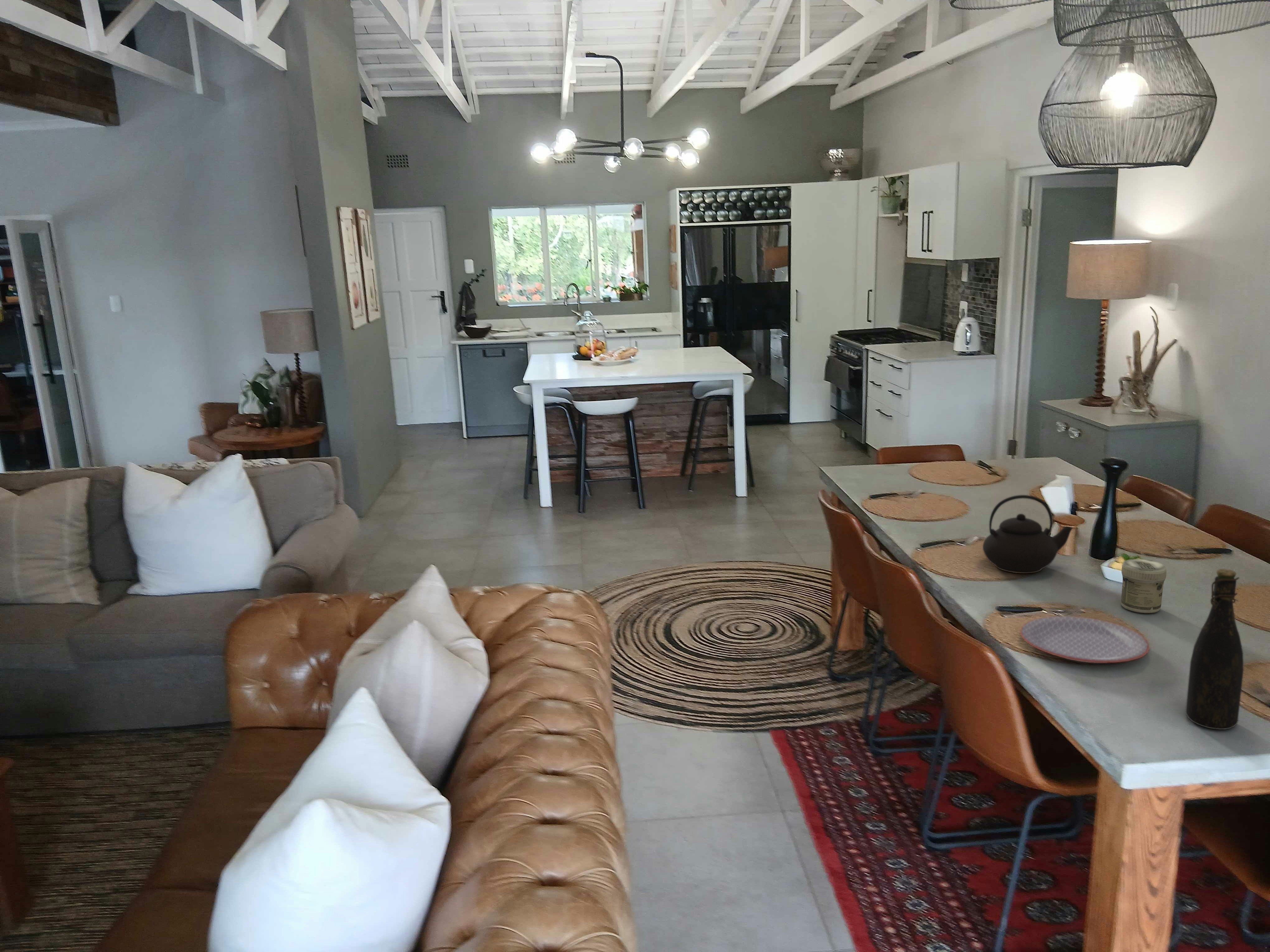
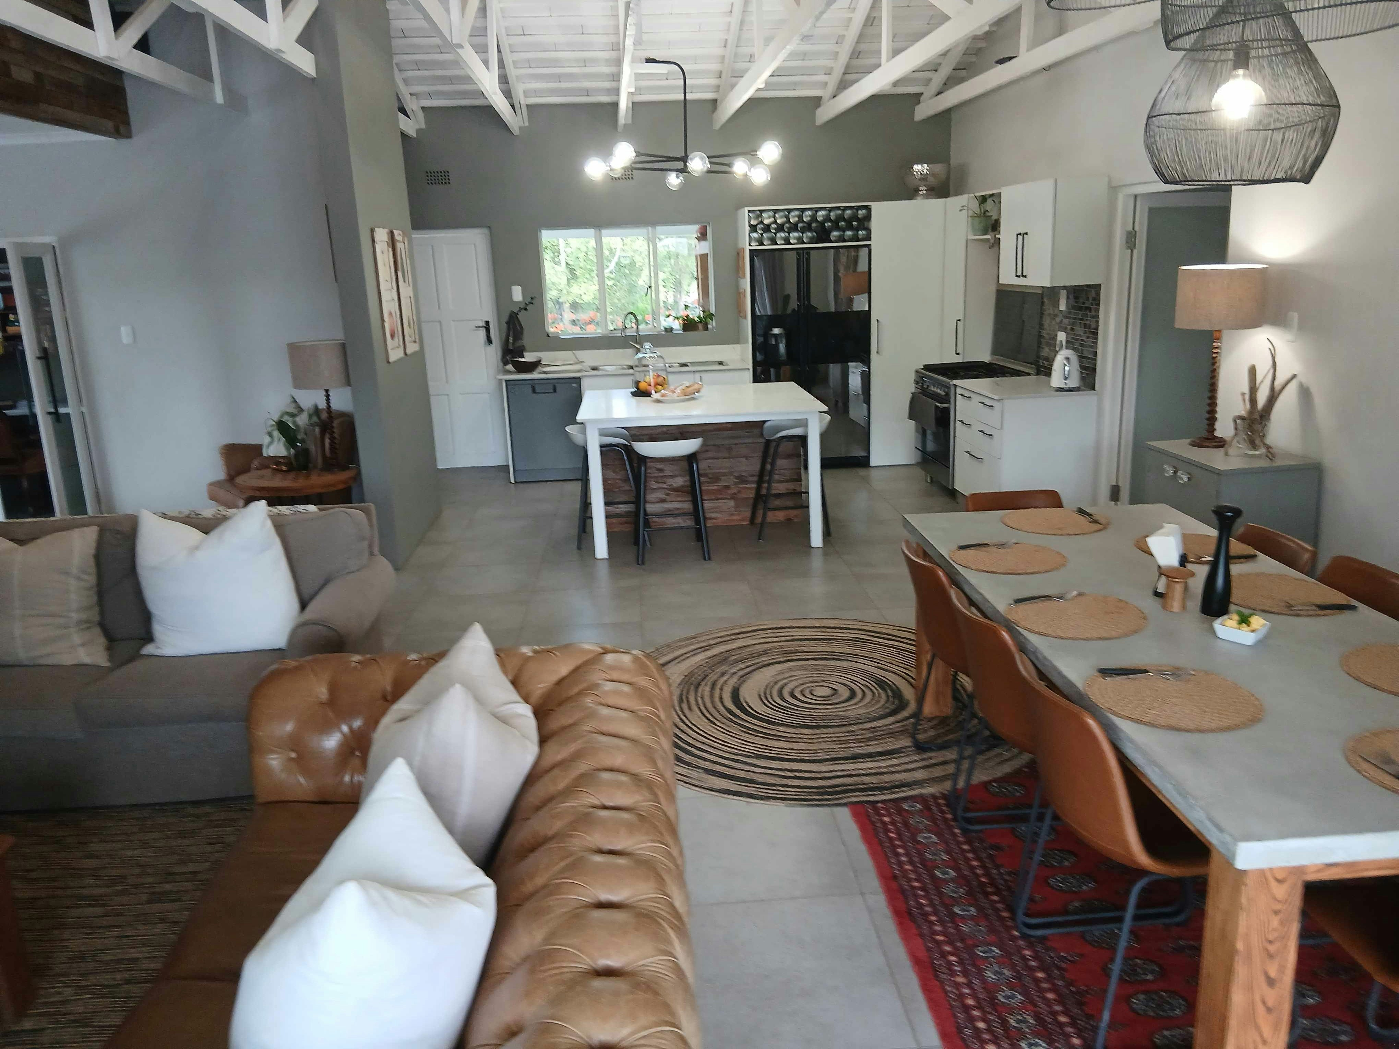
- plate [1020,616,1150,663]
- teapot [982,495,1073,574]
- bottle [1185,569,1244,730]
- jar [1121,558,1167,614]
